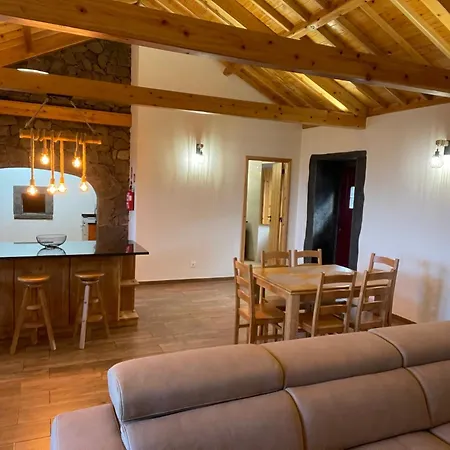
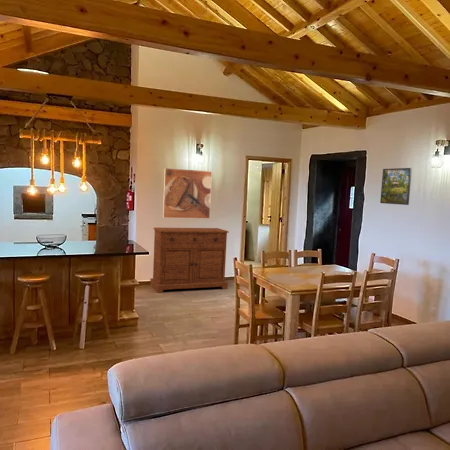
+ sideboard [149,227,230,294]
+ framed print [379,167,413,206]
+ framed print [162,167,213,220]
